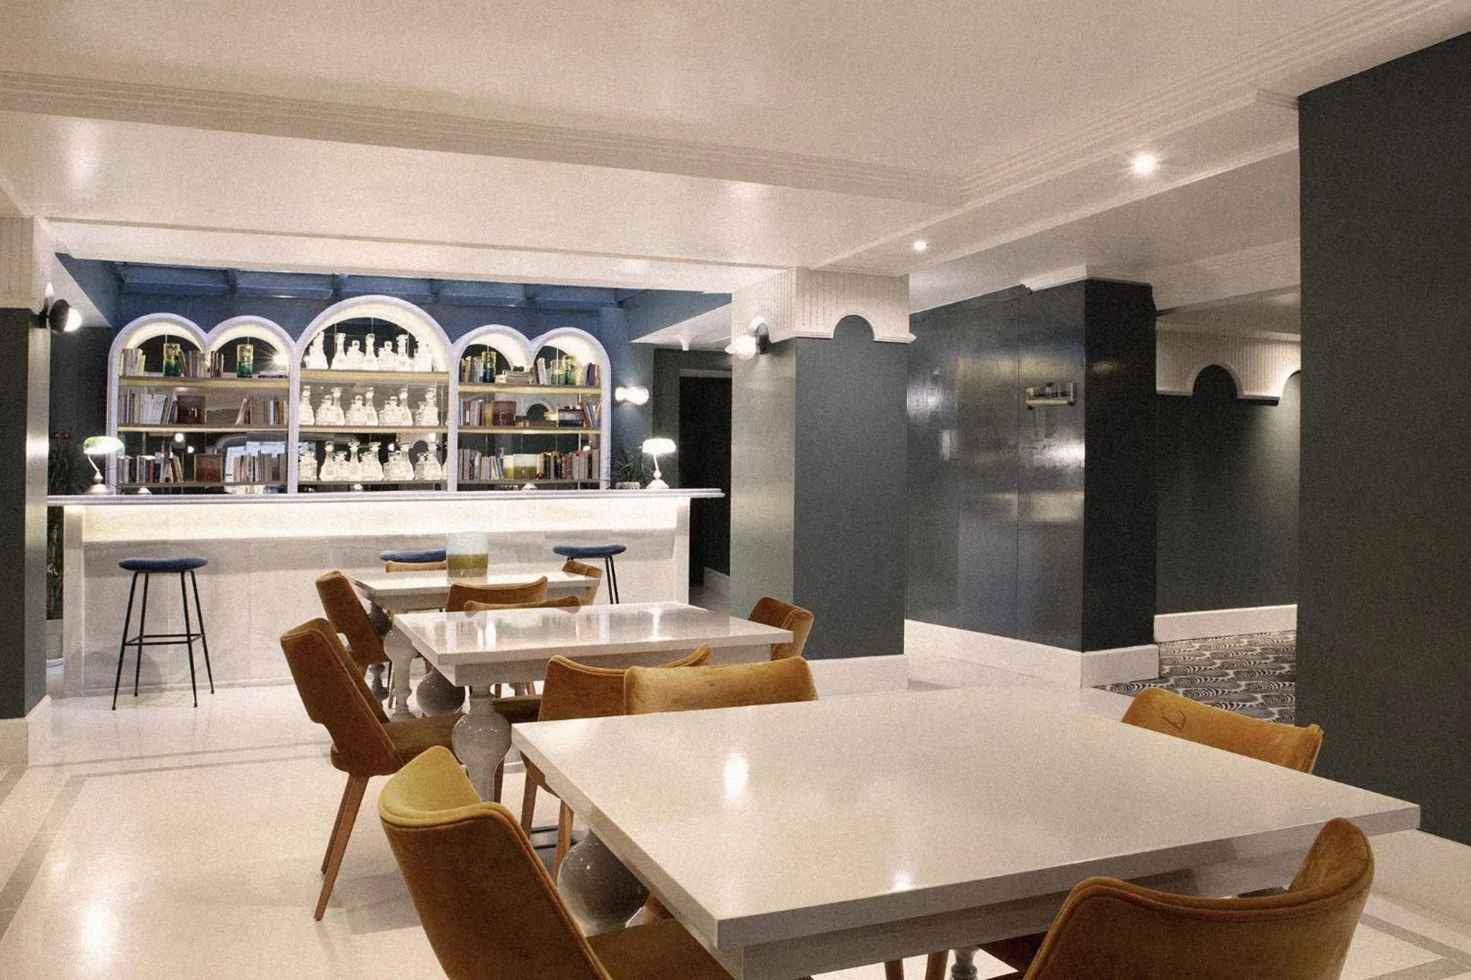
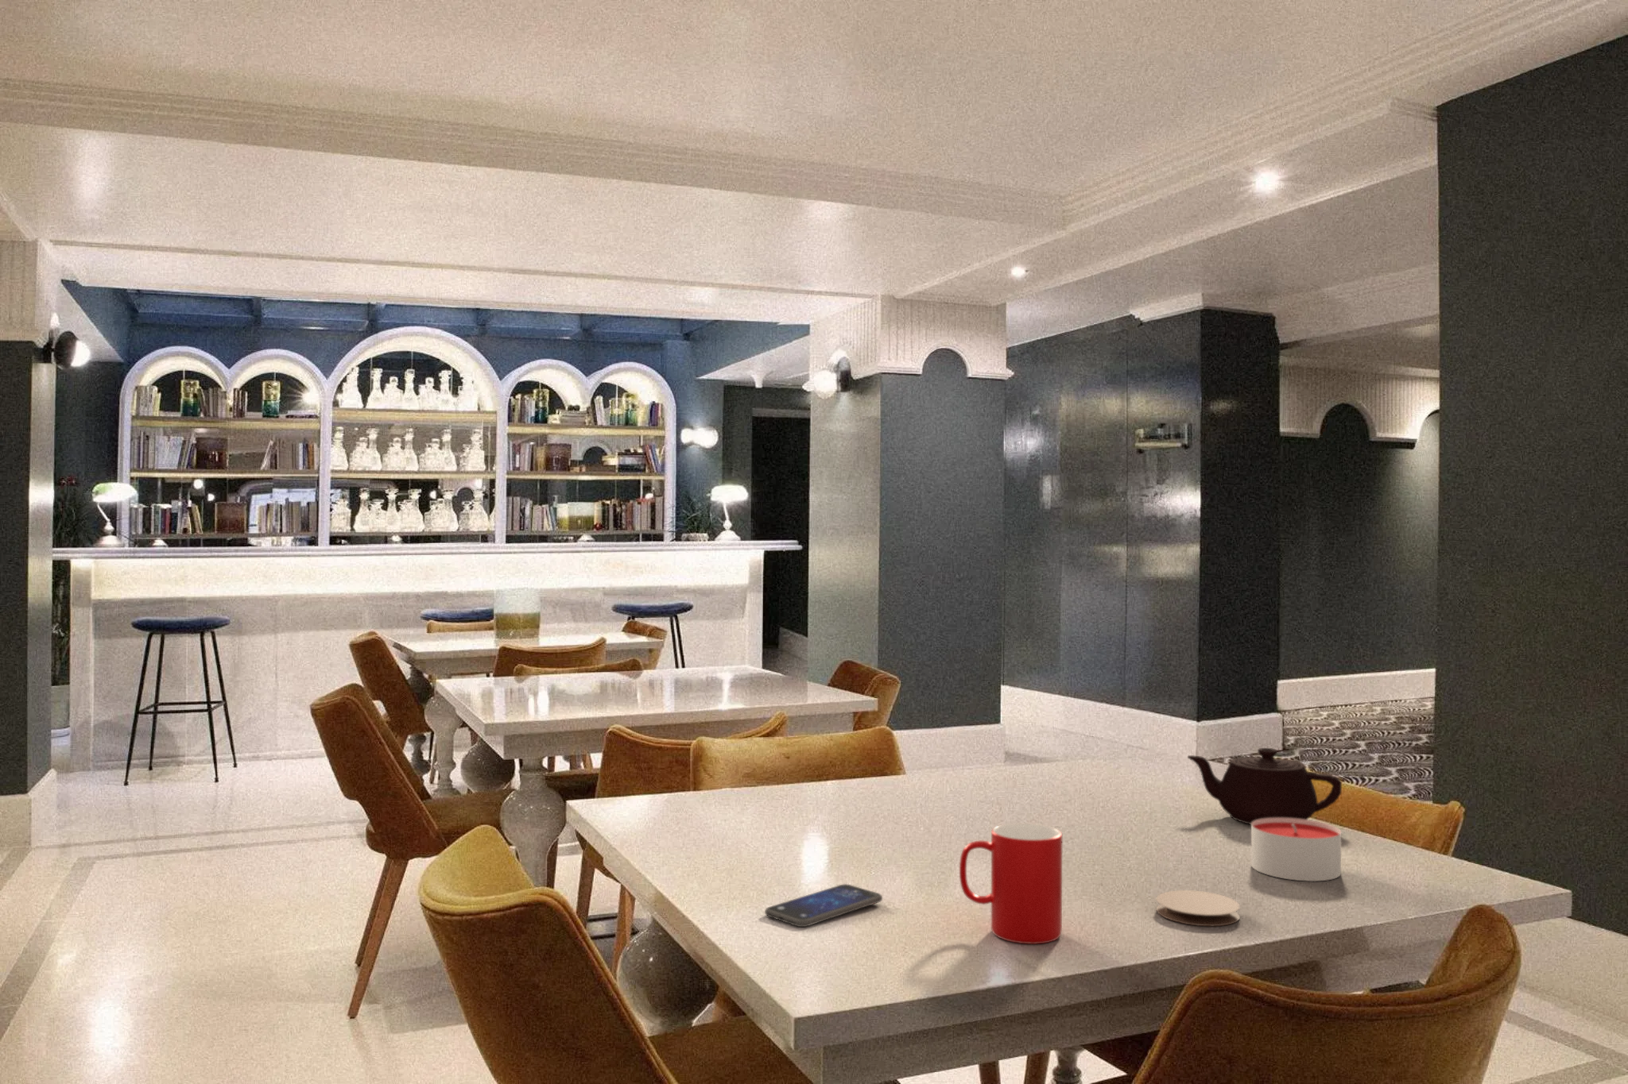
+ smartphone [764,883,884,928]
+ candle [1250,818,1342,882]
+ teapot [1187,748,1342,825]
+ cup [959,823,1063,945]
+ coaster [1155,889,1241,927]
